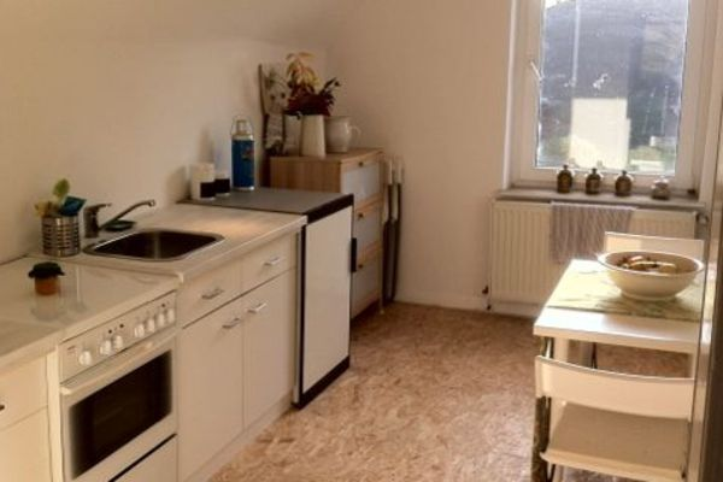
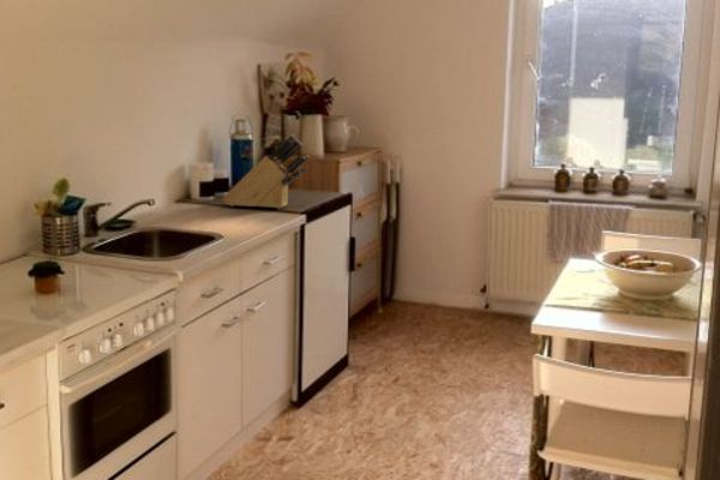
+ knife block [221,133,311,210]
